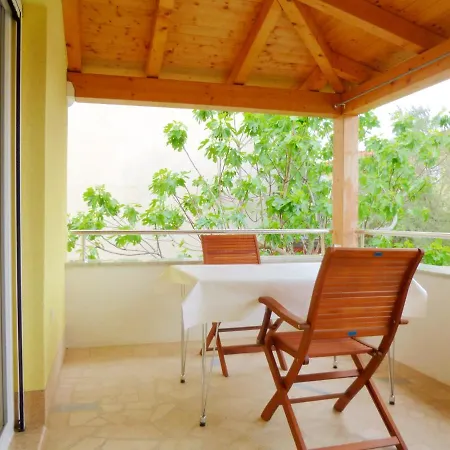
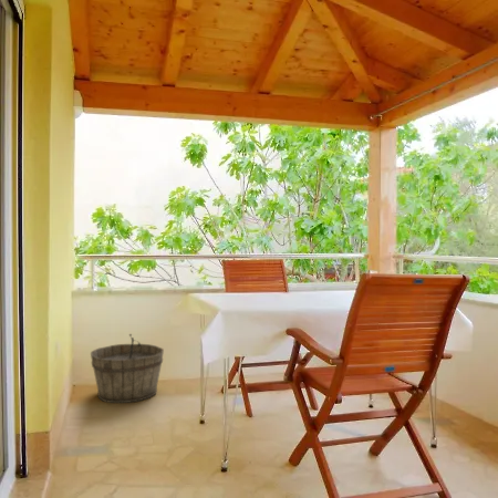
+ wooden bucket [90,333,165,404]
